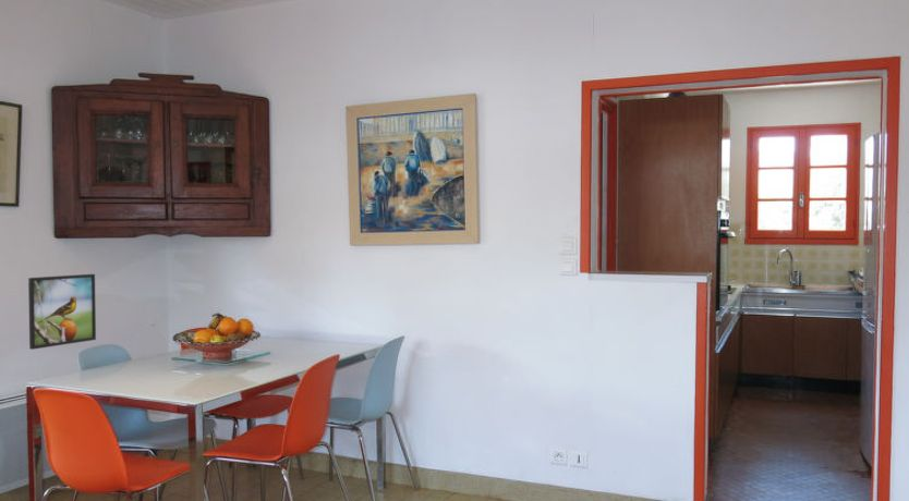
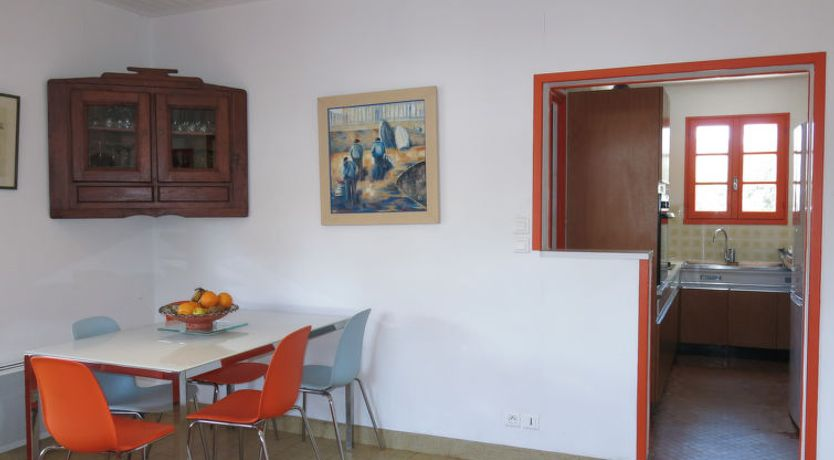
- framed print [27,273,97,351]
